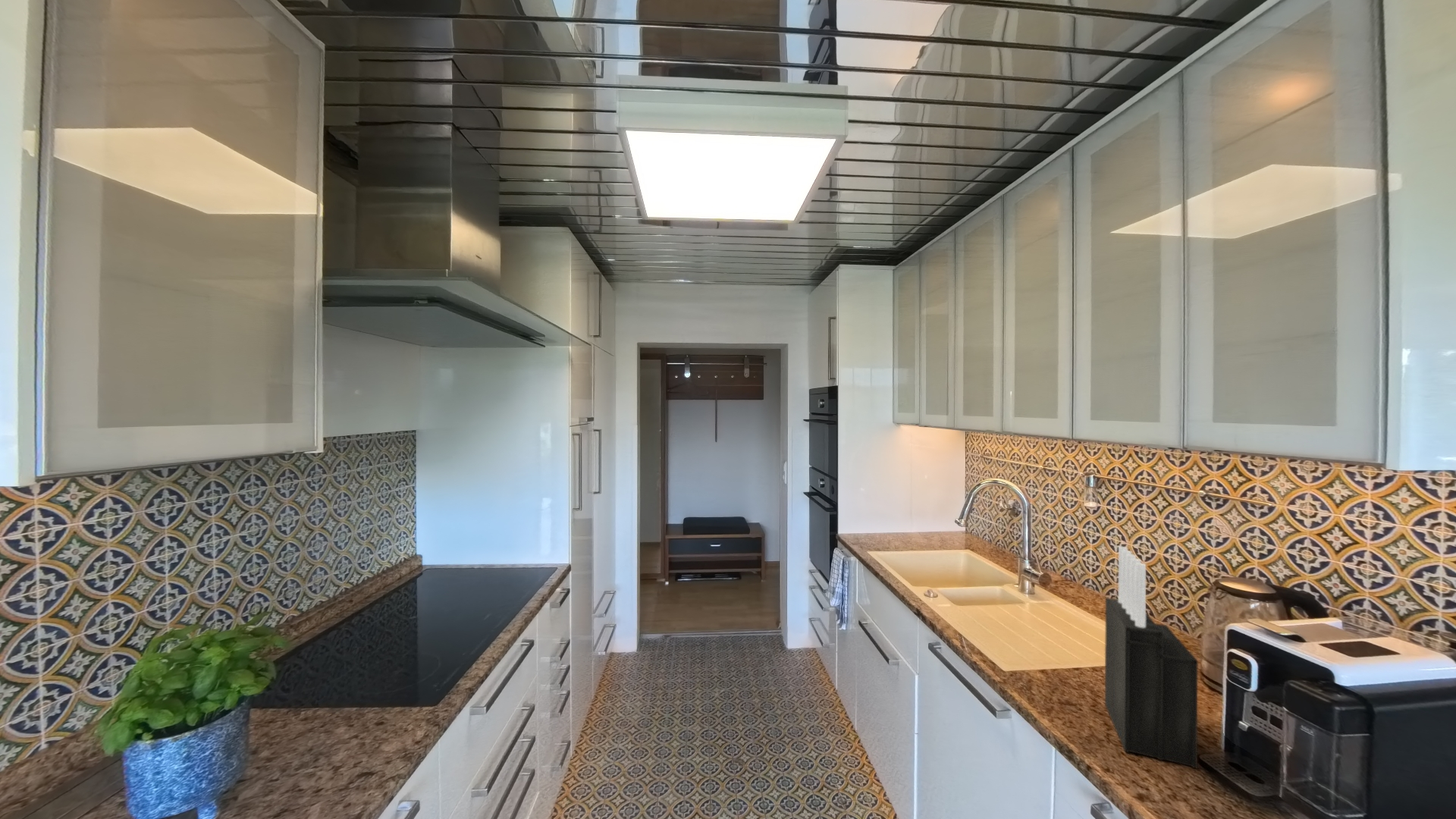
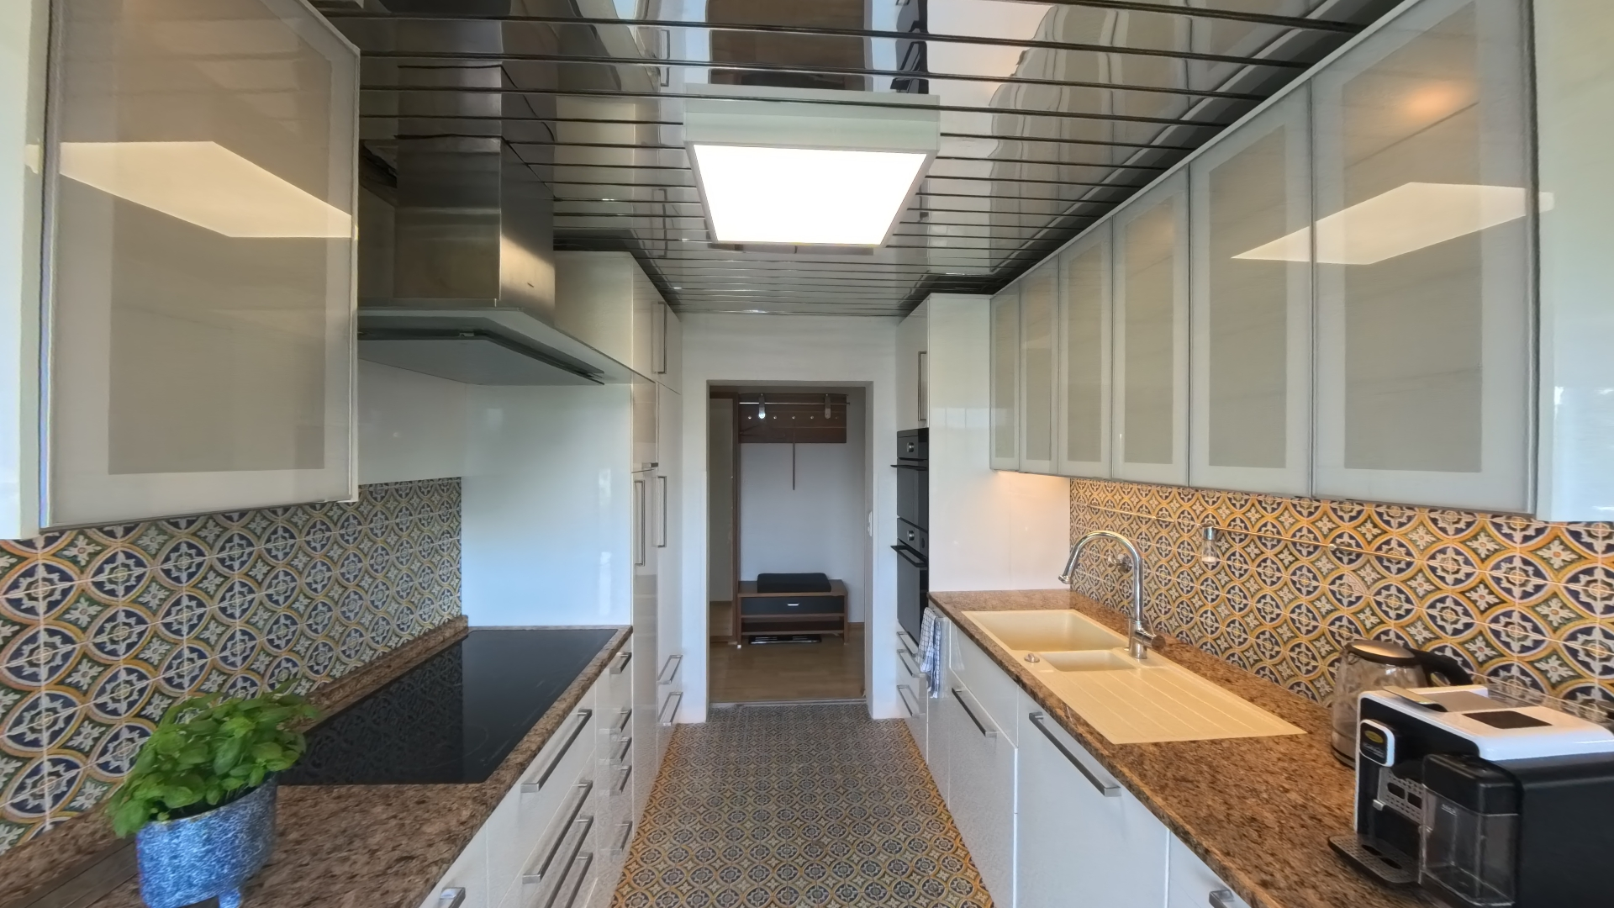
- knife block [1104,546,1198,770]
